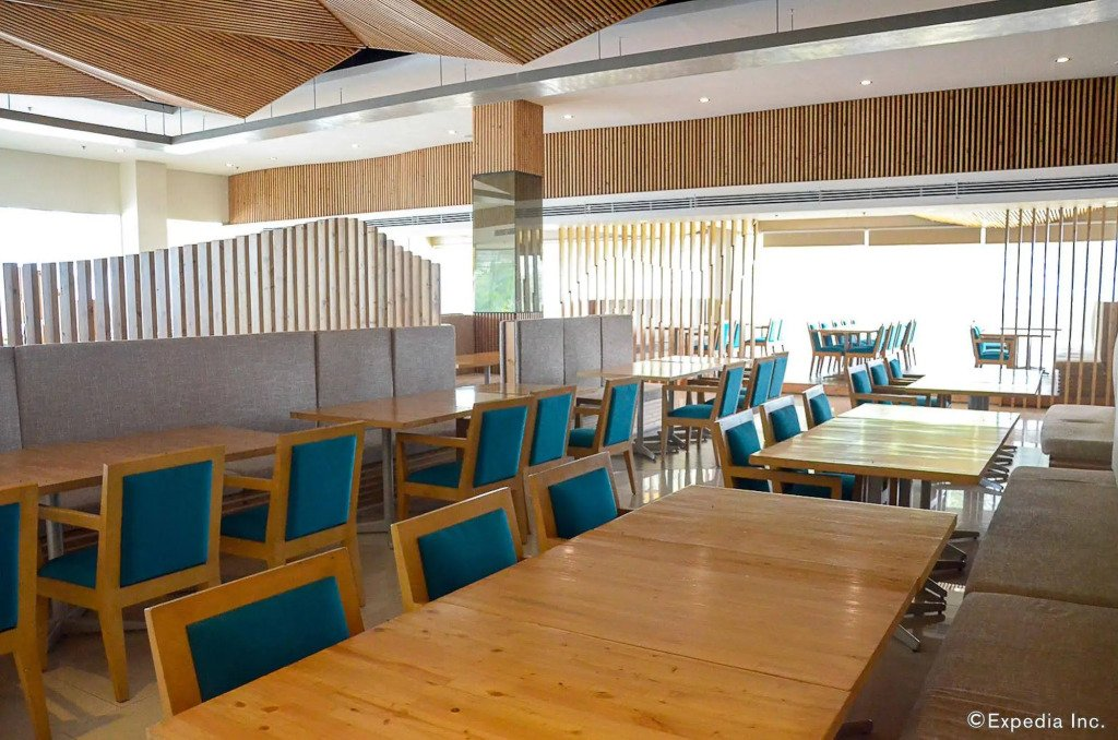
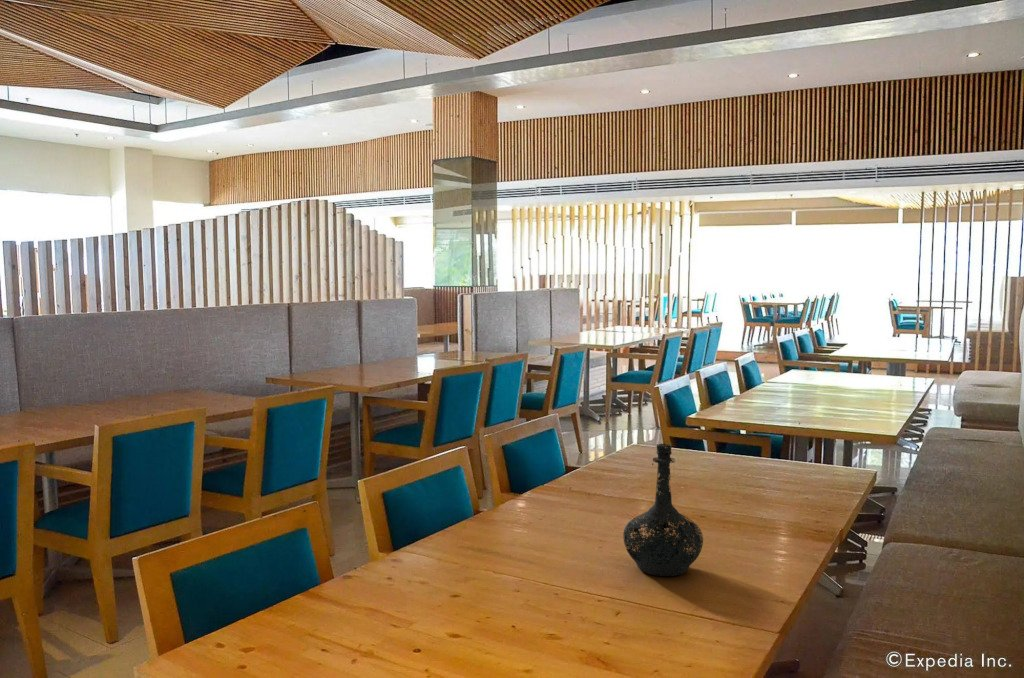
+ bottle [622,443,704,577]
